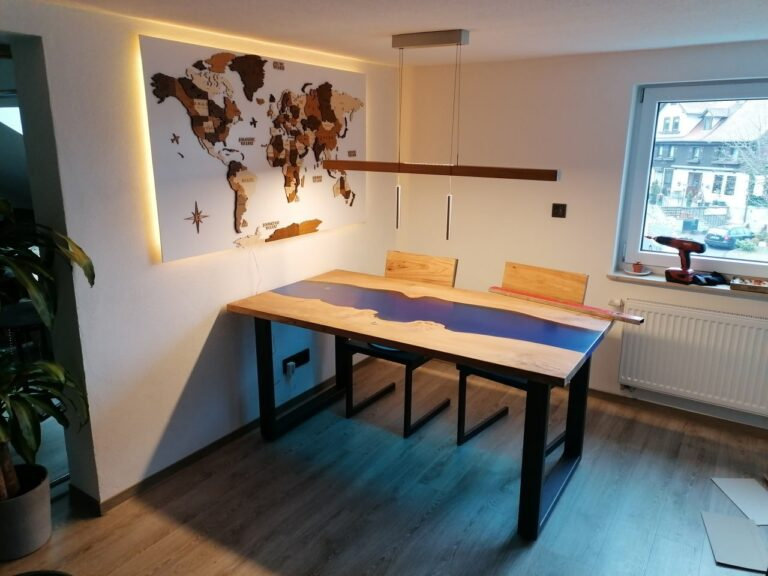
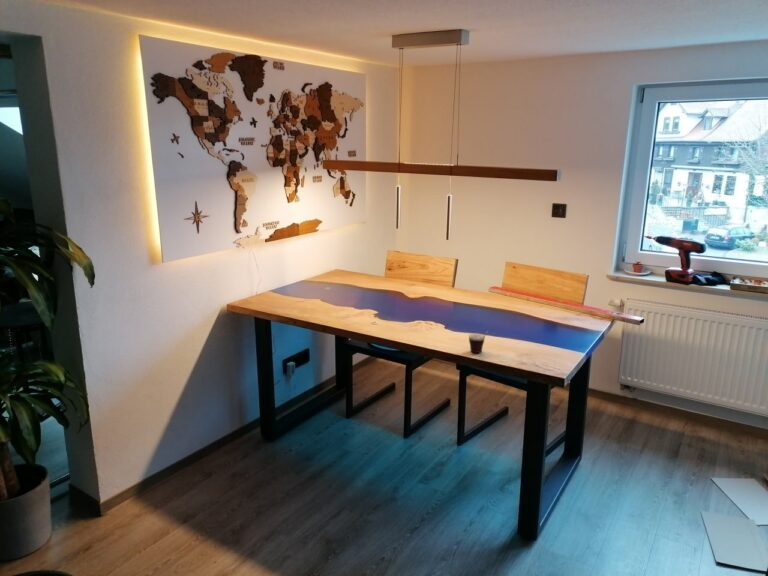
+ cup [468,327,499,354]
